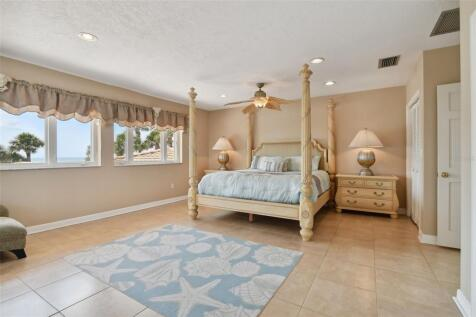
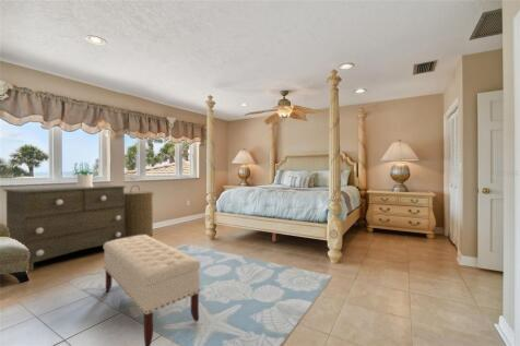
+ bench [102,235,201,346]
+ laundry hamper [123,184,155,238]
+ dresser [2,183,127,274]
+ potted plant [71,162,98,188]
